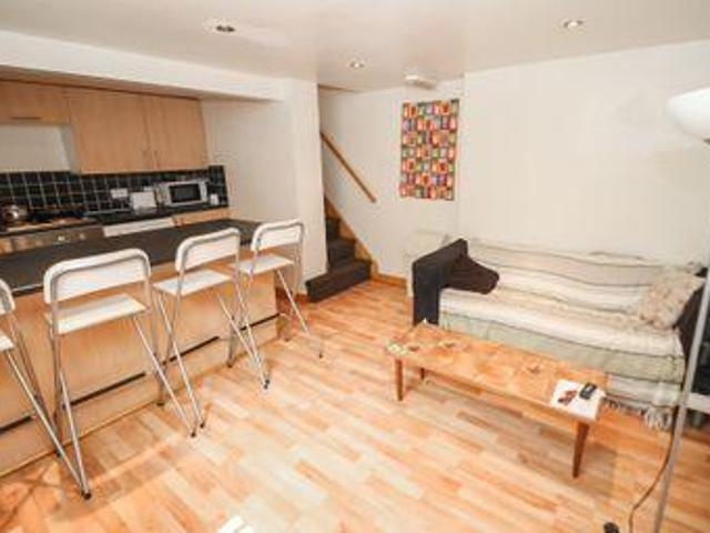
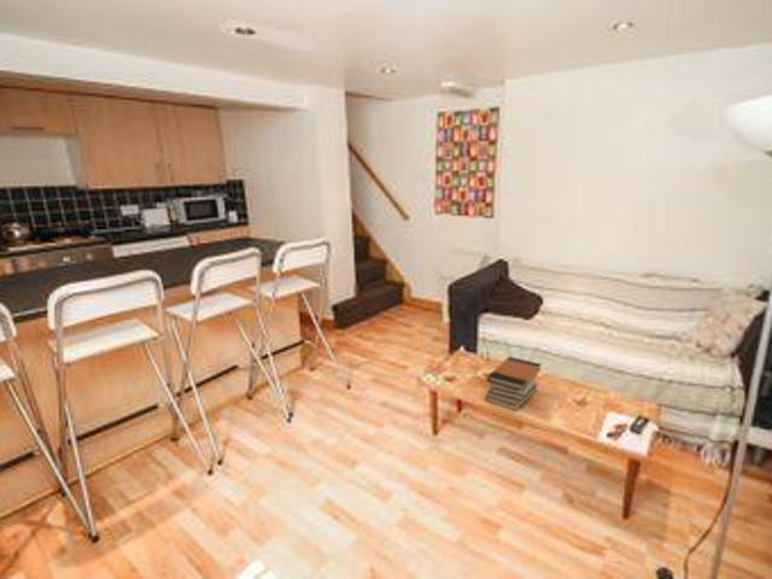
+ book stack [485,356,543,413]
